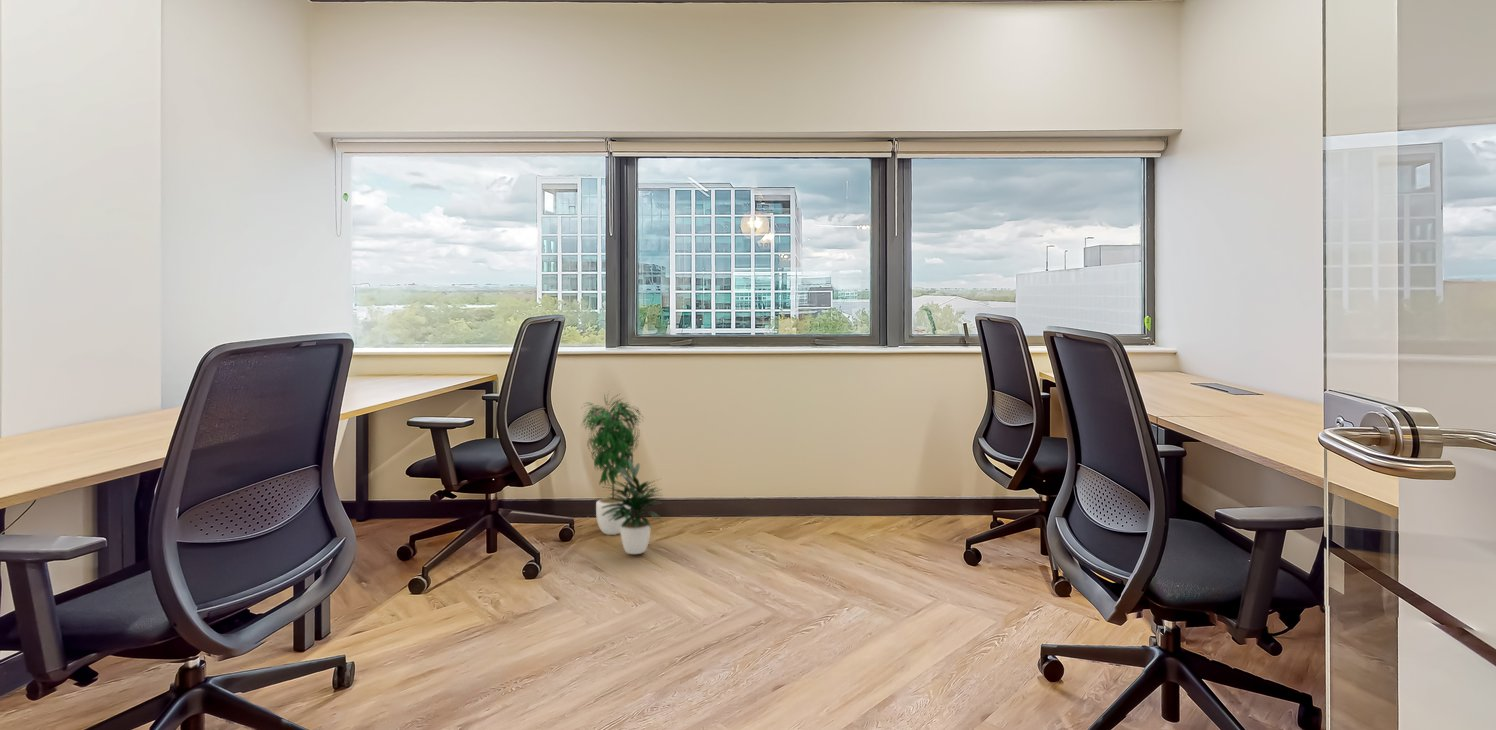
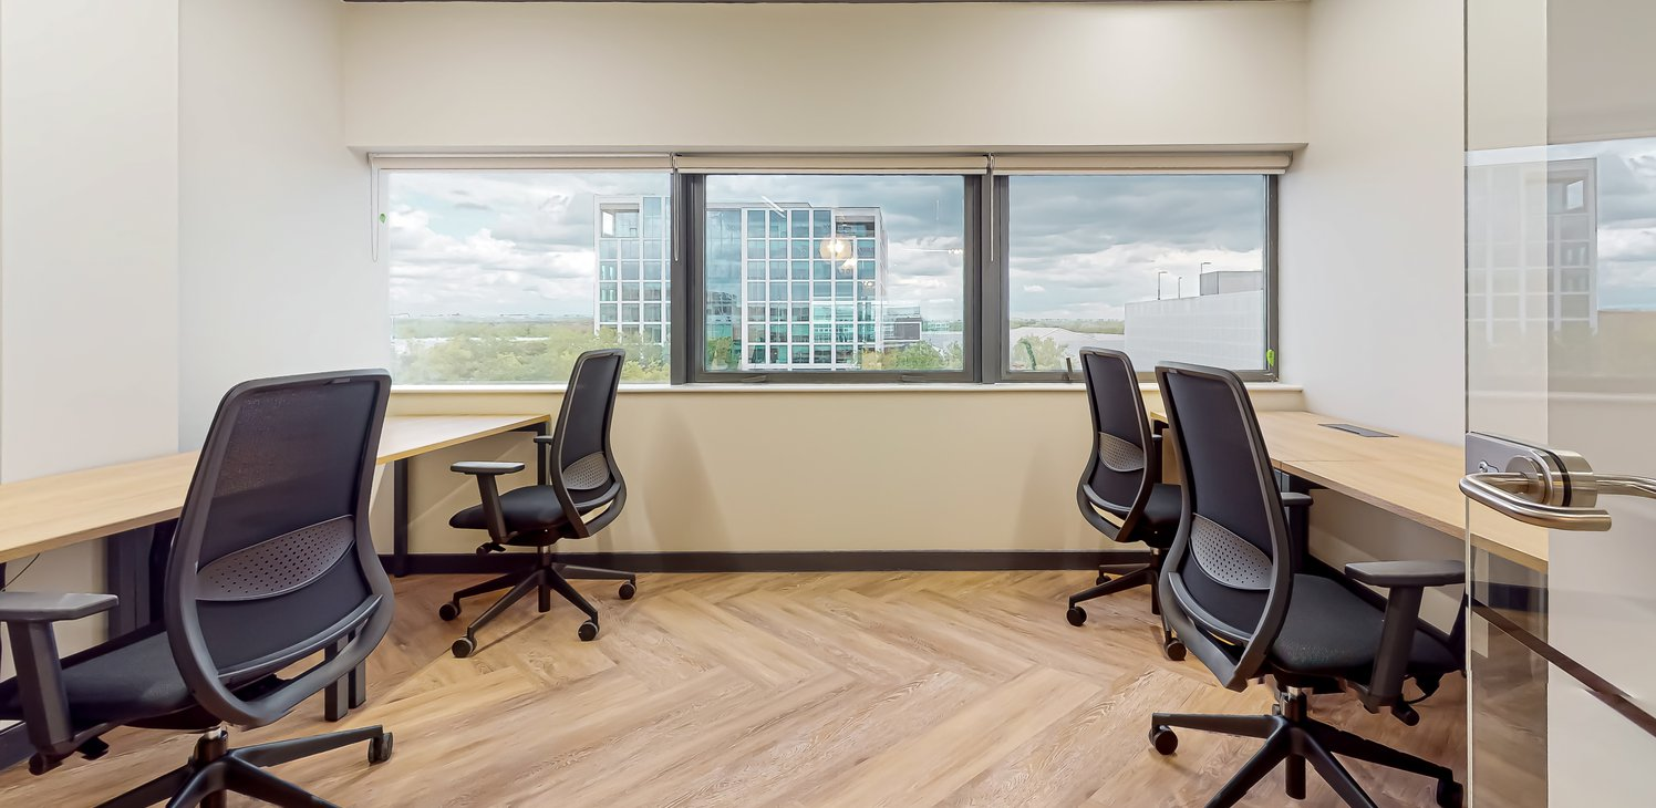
- potted plant [579,391,665,555]
